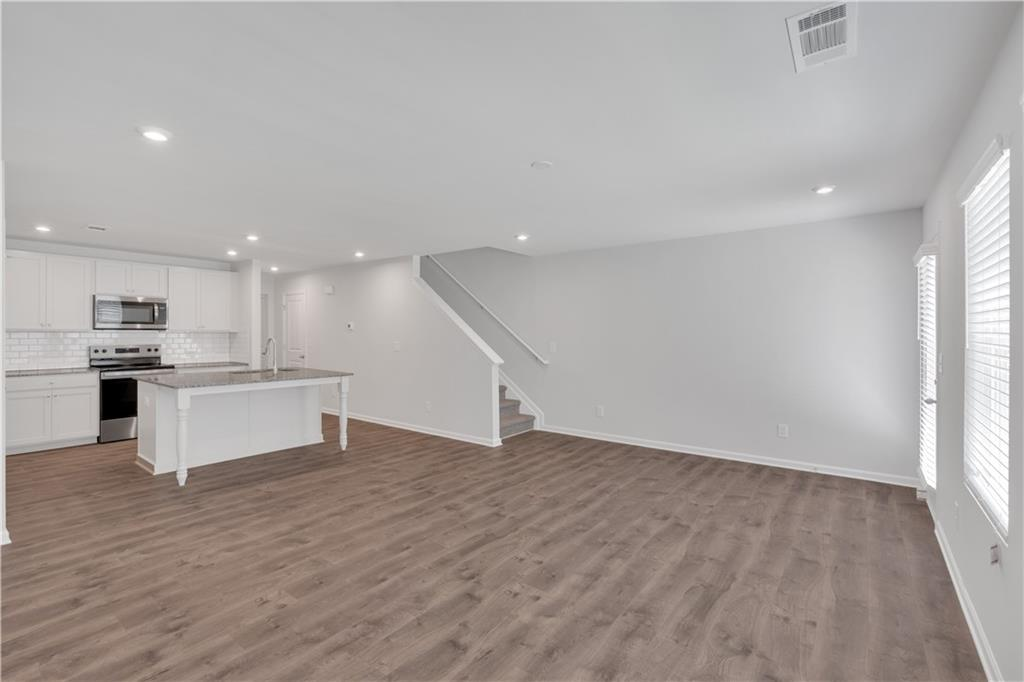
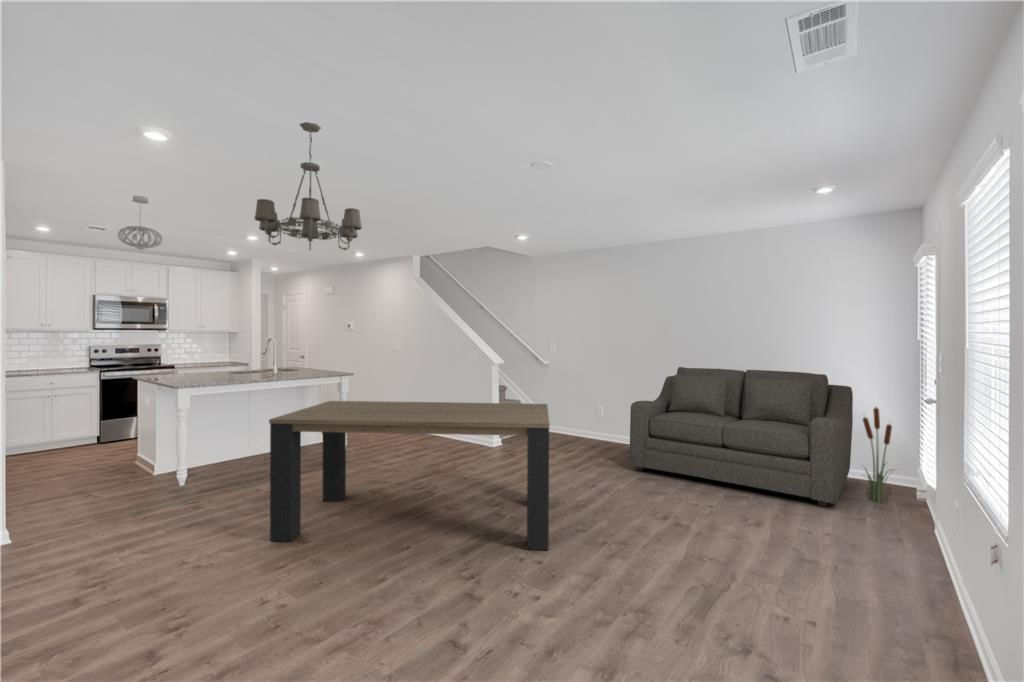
+ pendant light [116,195,164,251]
+ dining table [268,400,551,551]
+ sofa [628,366,854,507]
+ decorative plant [861,407,899,504]
+ chandelier [254,121,363,252]
